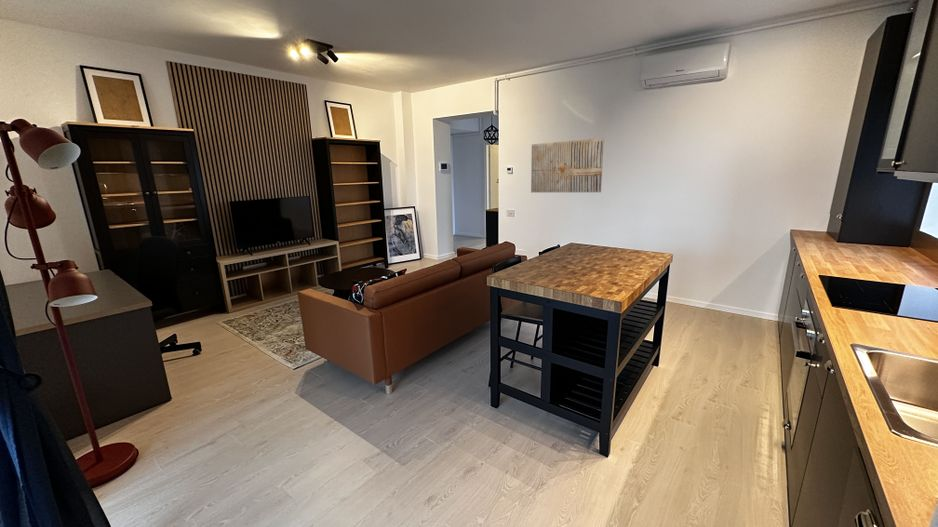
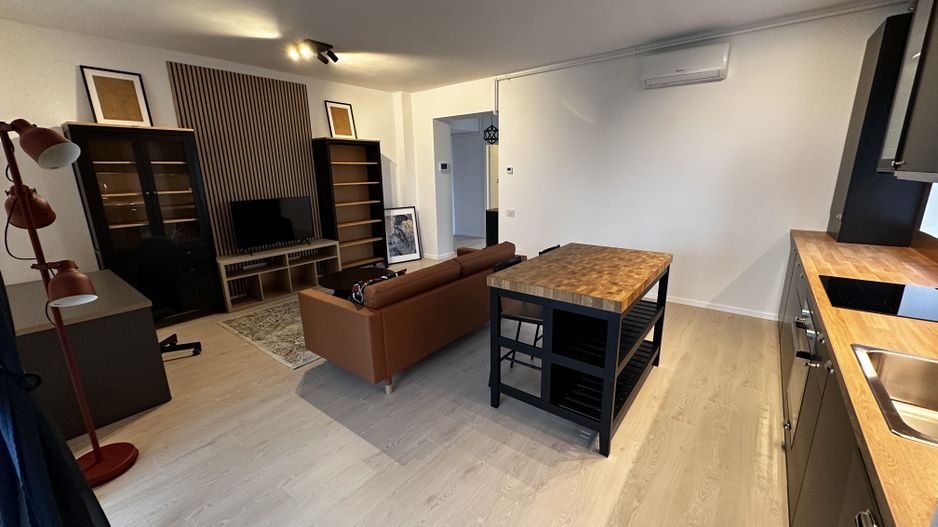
- wall art [530,137,605,193]
